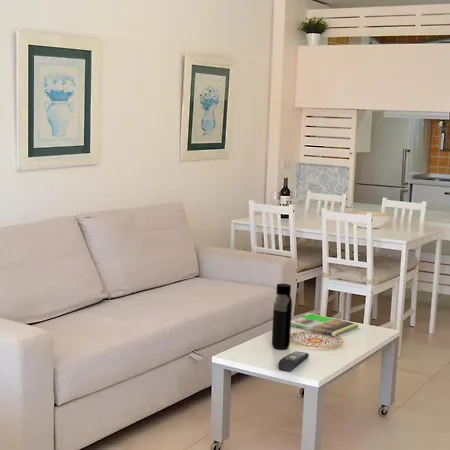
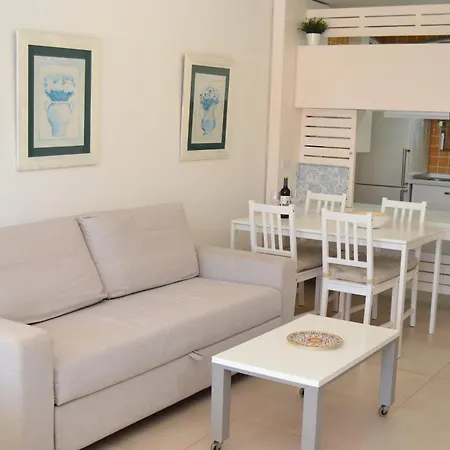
- water bottle [271,283,293,350]
- remote control [278,350,310,373]
- magazine [291,312,359,337]
